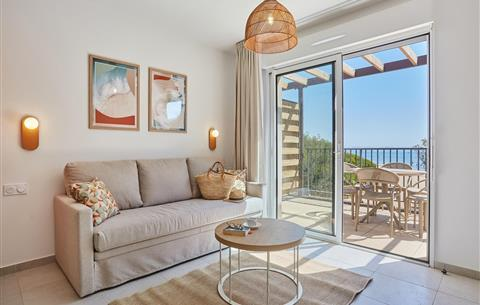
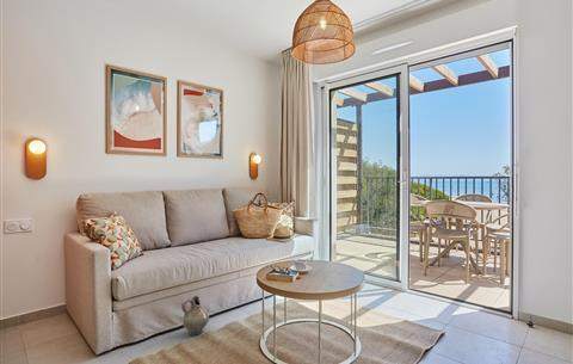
+ ceramic jug [180,294,210,337]
